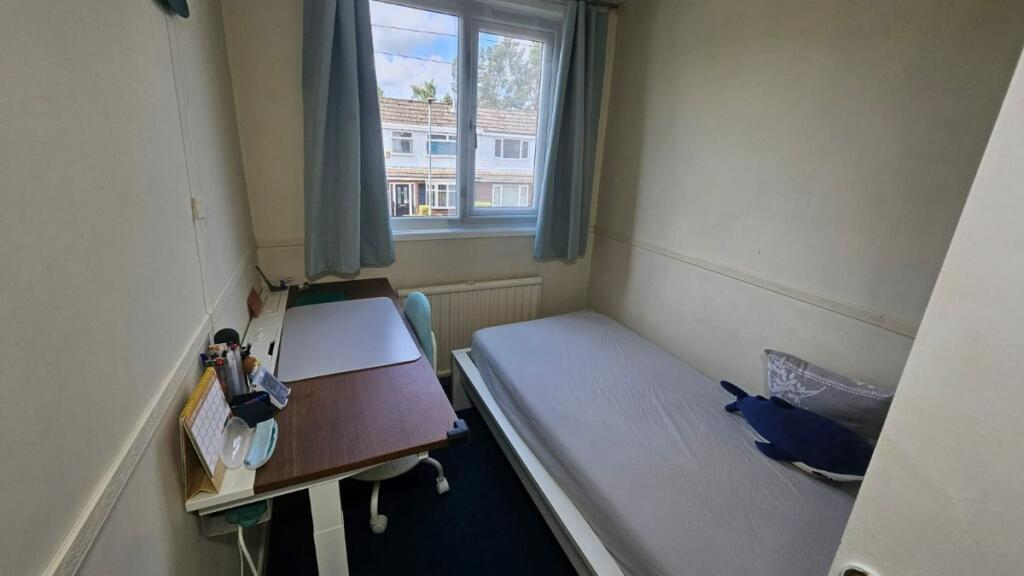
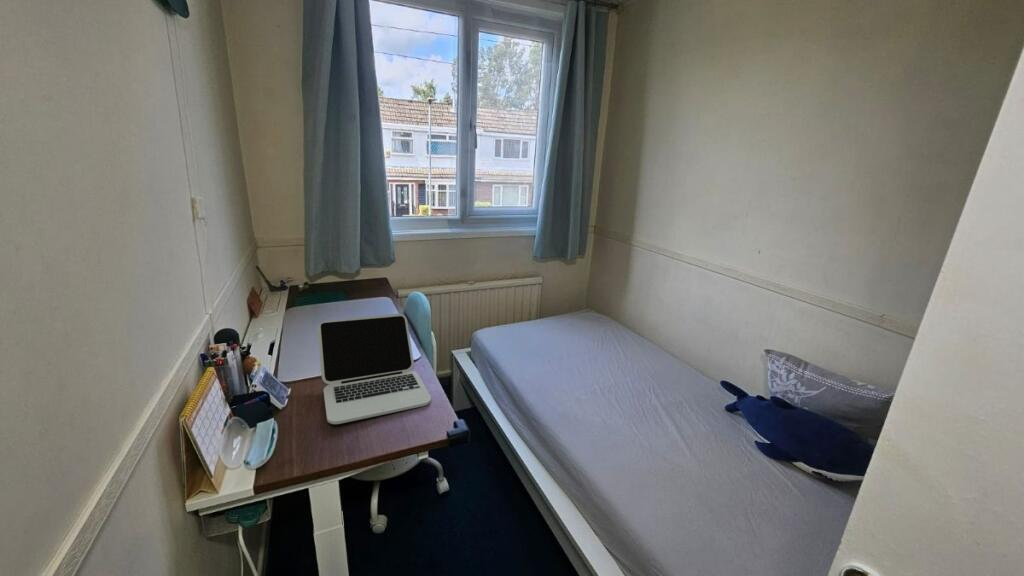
+ laptop [317,313,432,425]
